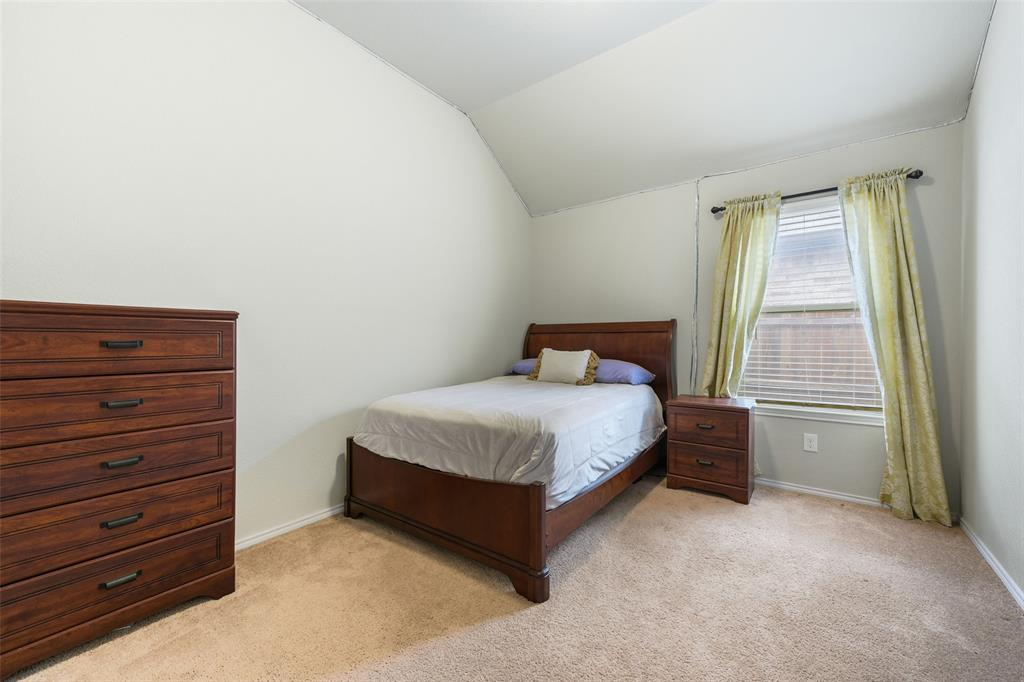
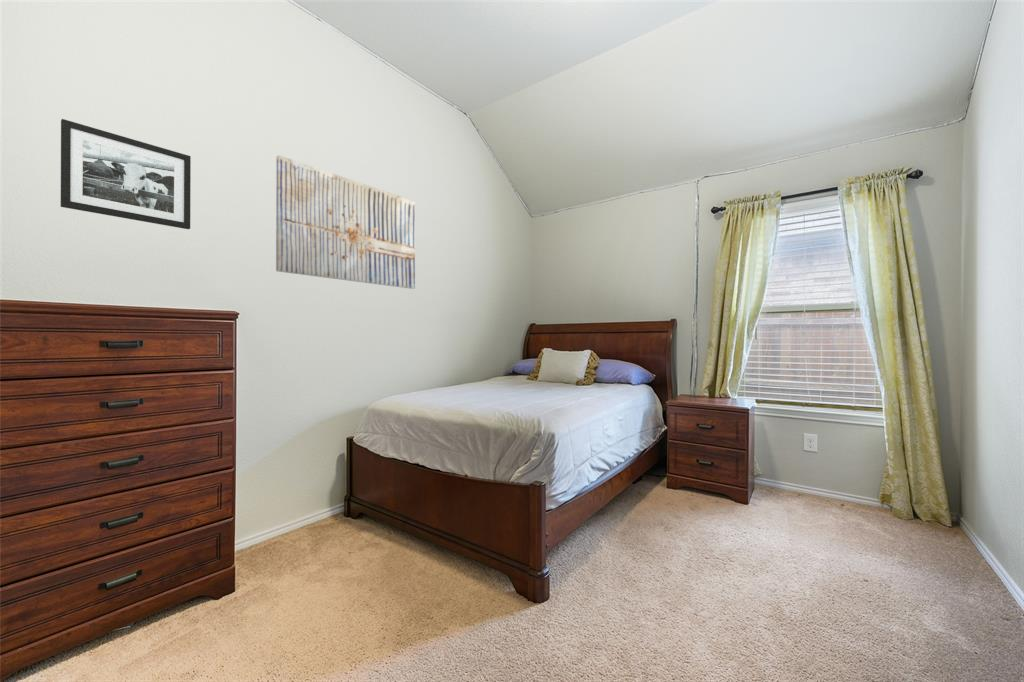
+ wall art [275,154,416,290]
+ picture frame [60,118,192,230]
